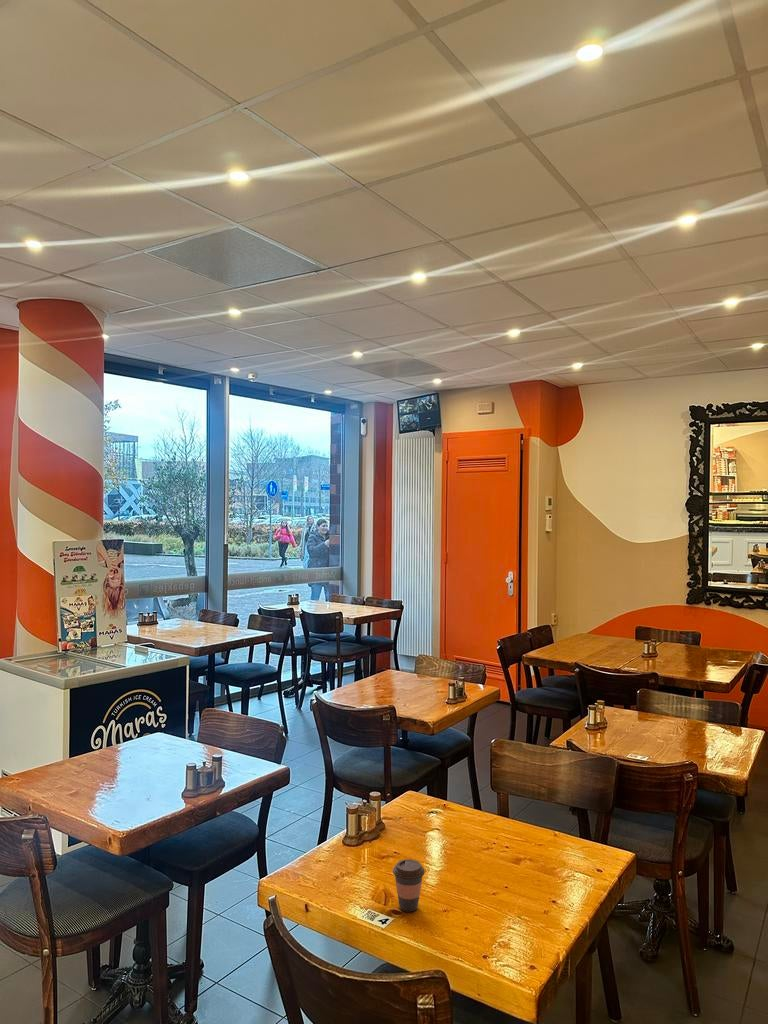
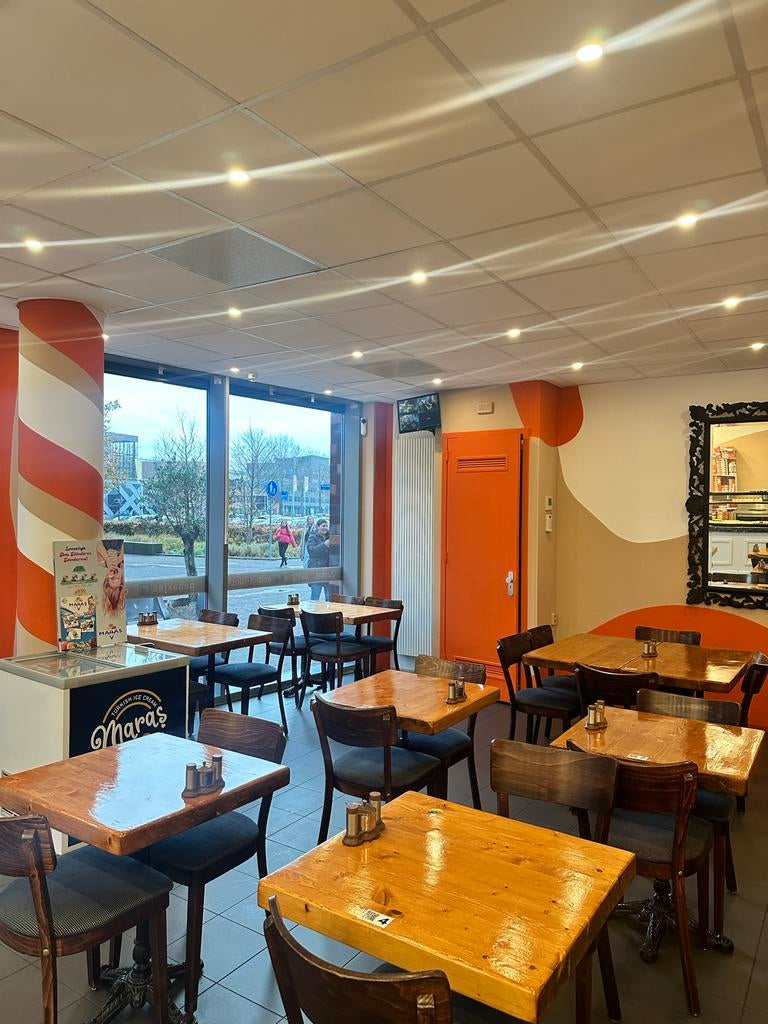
- coffee cup [392,858,426,913]
